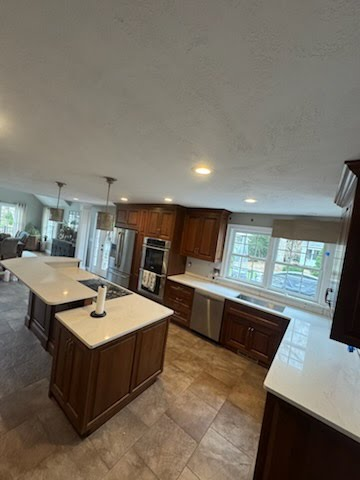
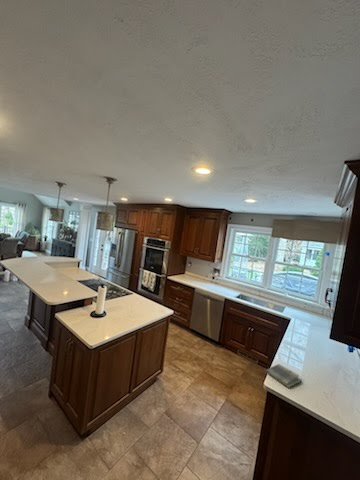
+ dish towel [265,363,303,390]
